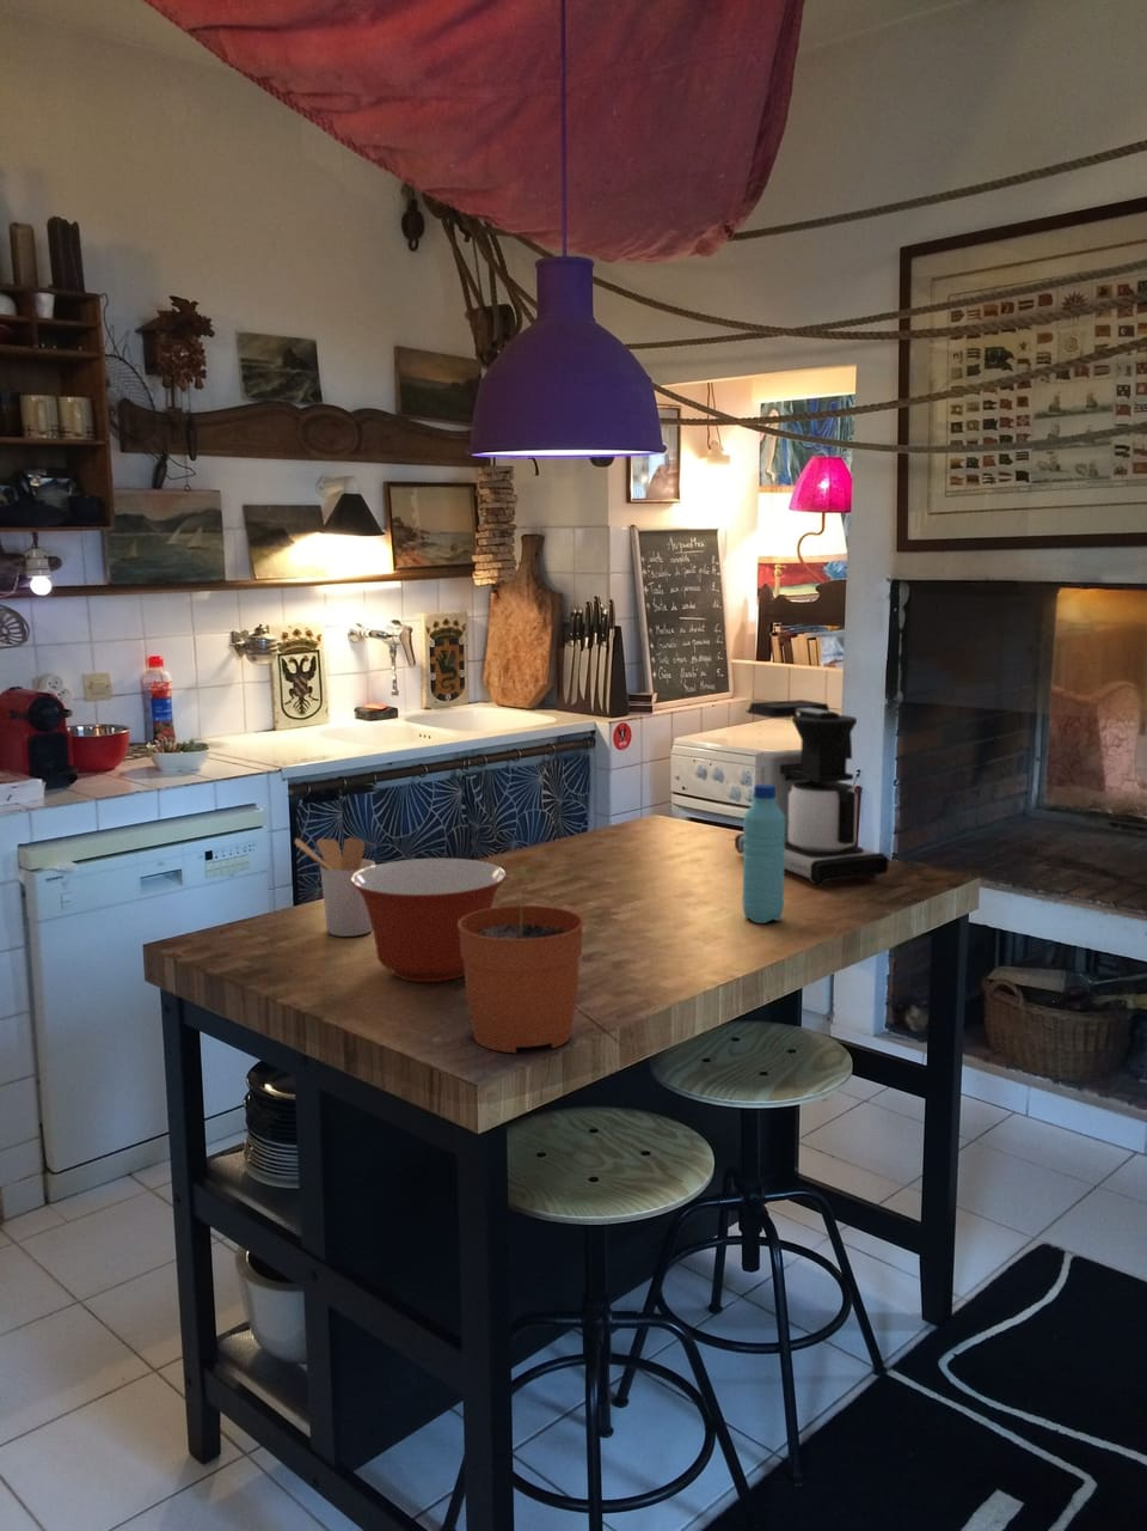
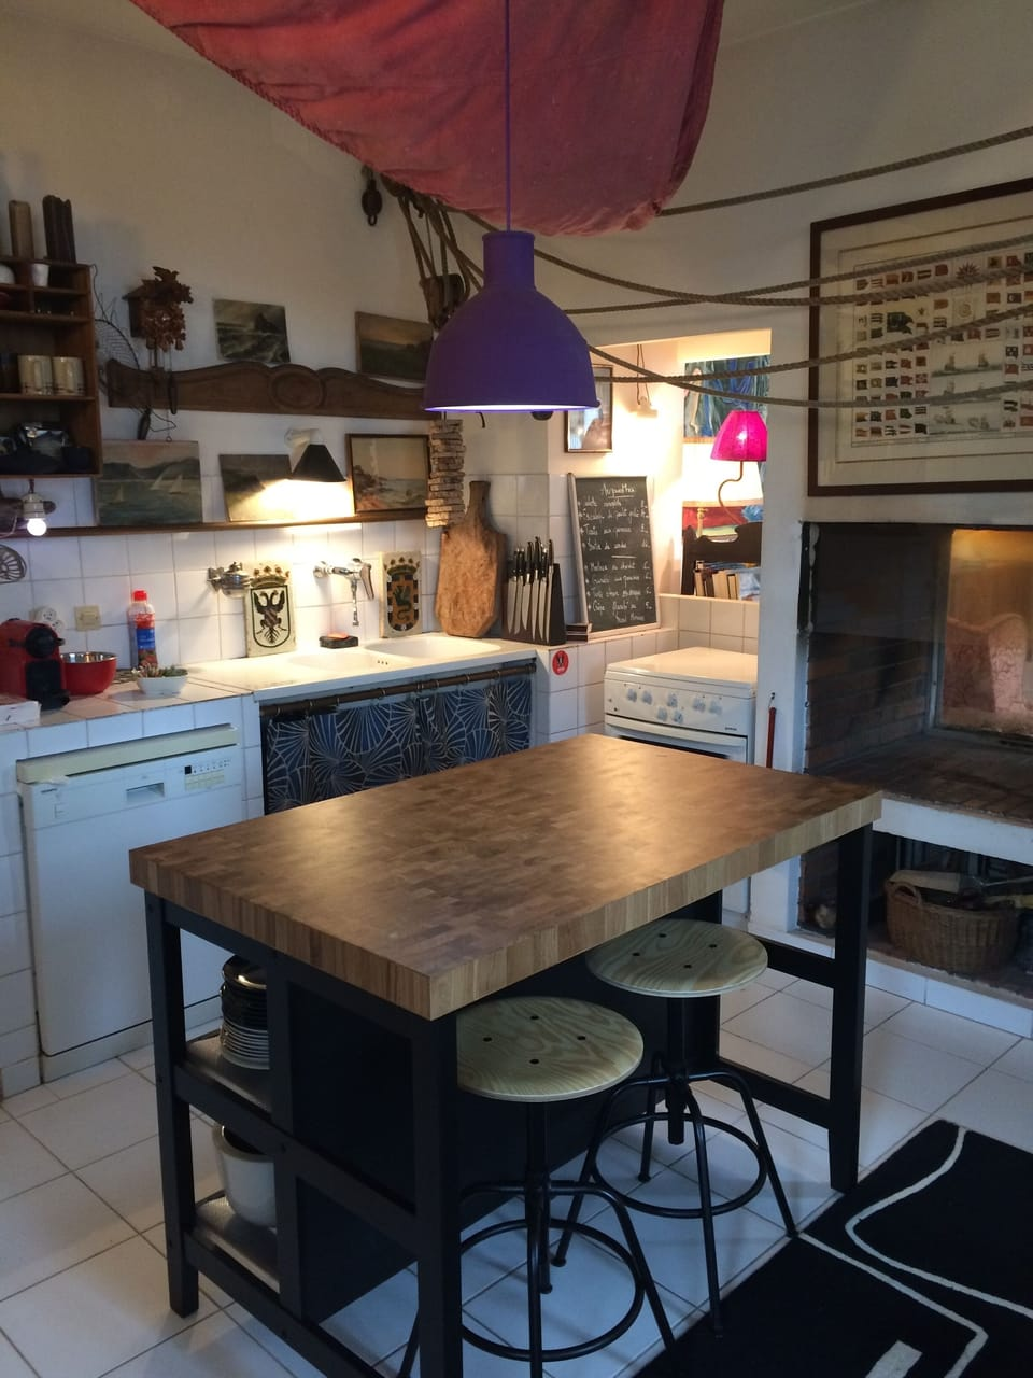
- water bottle [742,785,786,925]
- plant pot [458,867,586,1054]
- utensil holder [293,837,376,938]
- coffee maker [734,698,890,886]
- mixing bowl [352,857,507,984]
